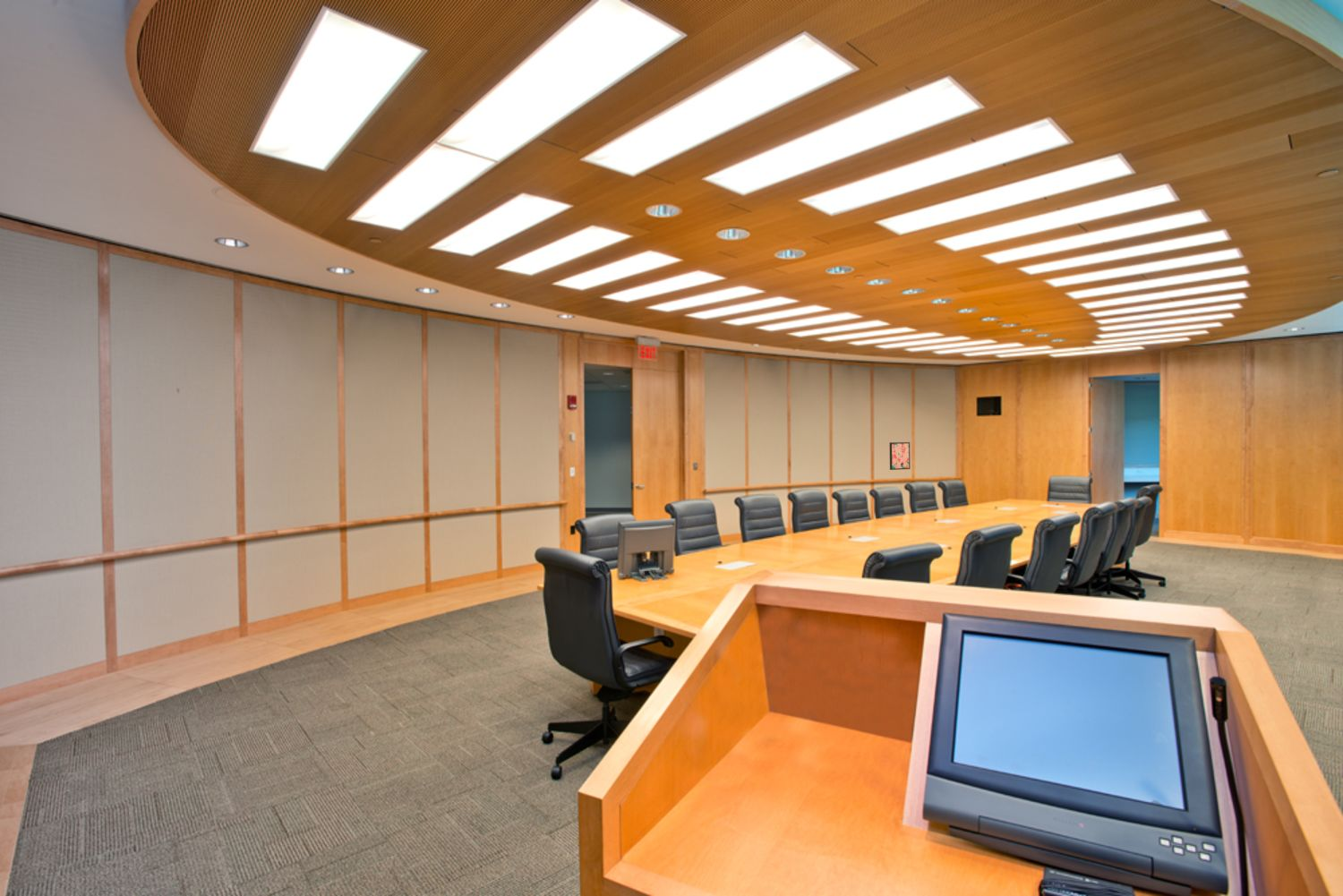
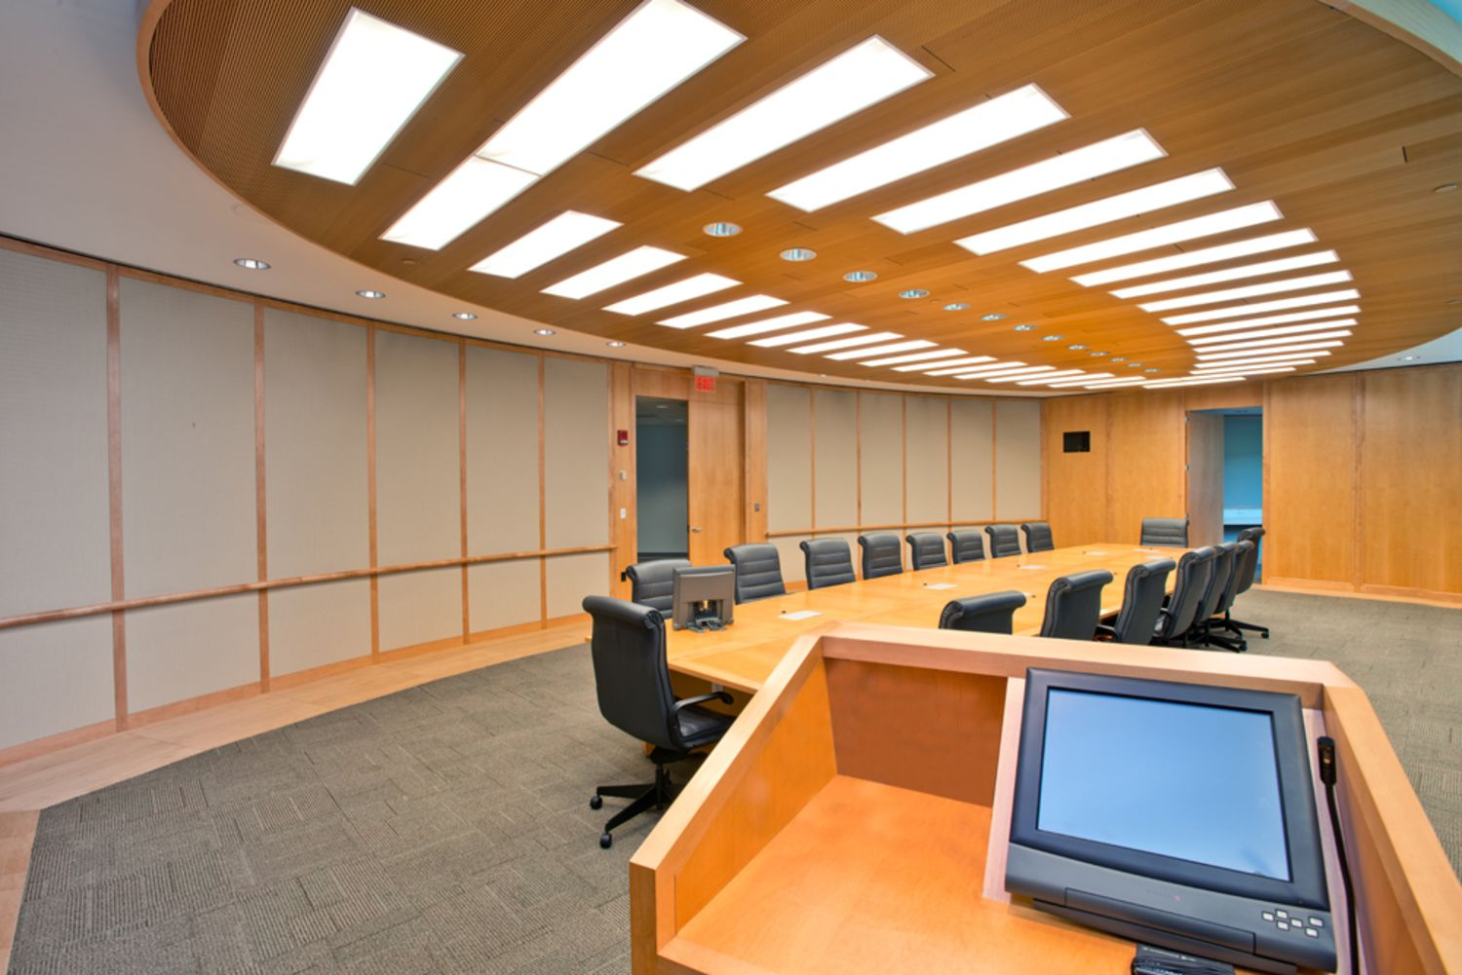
- wall art [889,441,911,471]
